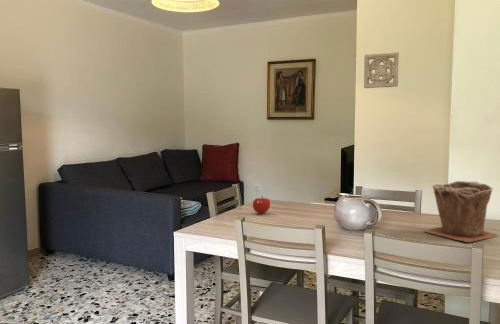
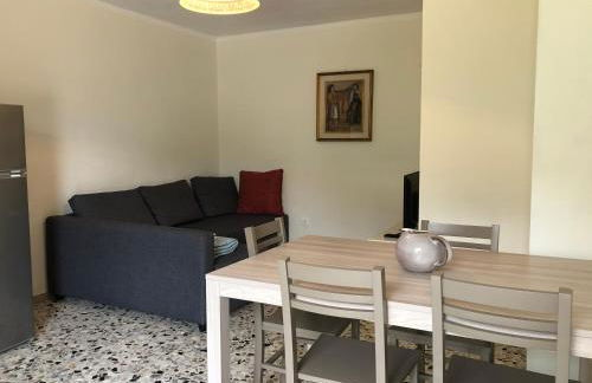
- fruit [252,195,271,214]
- wall ornament [363,52,400,89]
- plant pot [423,180,498,243]
